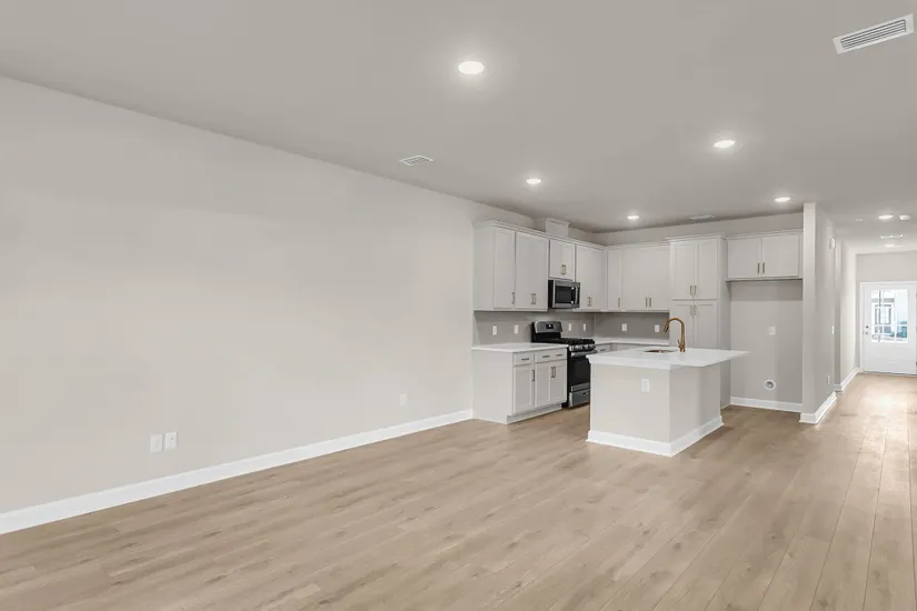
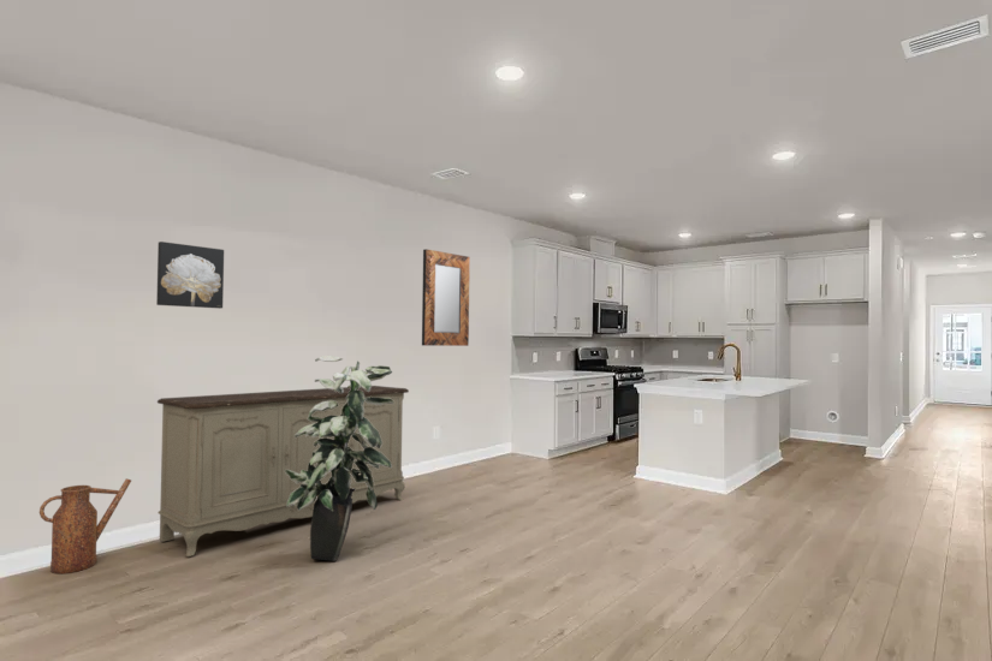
+ home mirror [421,248,471,347]
+ indoor plant [285,355,394,562]
+ watering can [38,477,132,574]
+ sideboard [156,385,410,558]
+ wall art [155,240,225,310]
